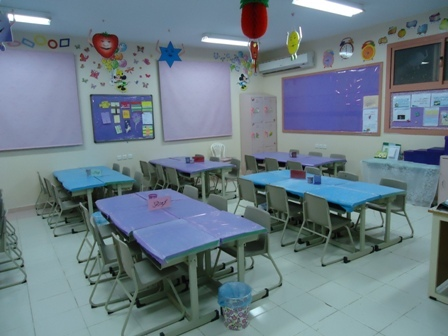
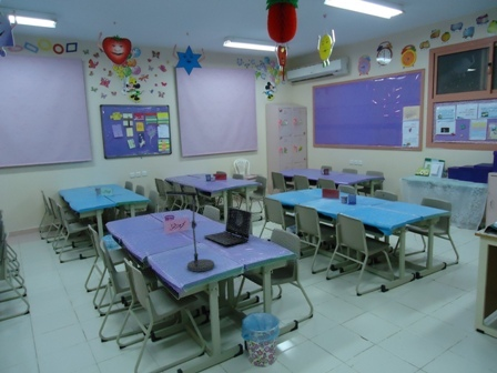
+ laptop [203,205,253,246]
+ desk lamp [164,190,215,273]
